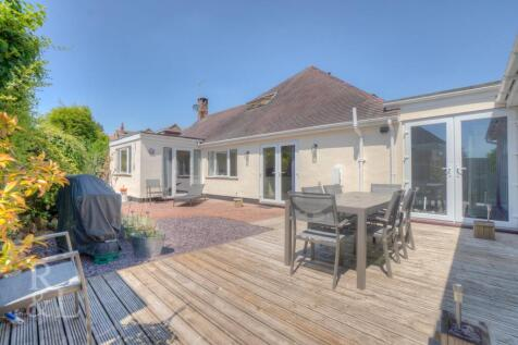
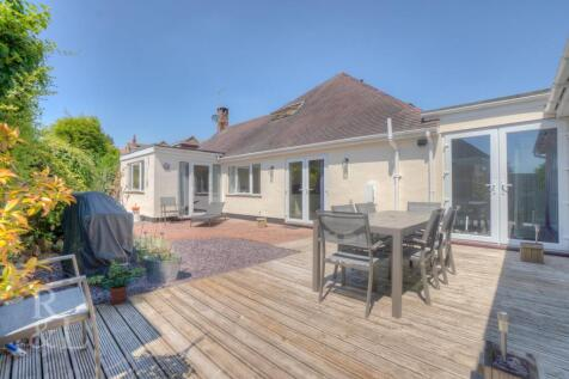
+ potted plant [86,259,148,306]
